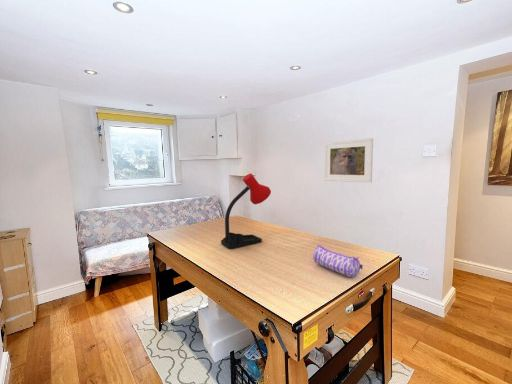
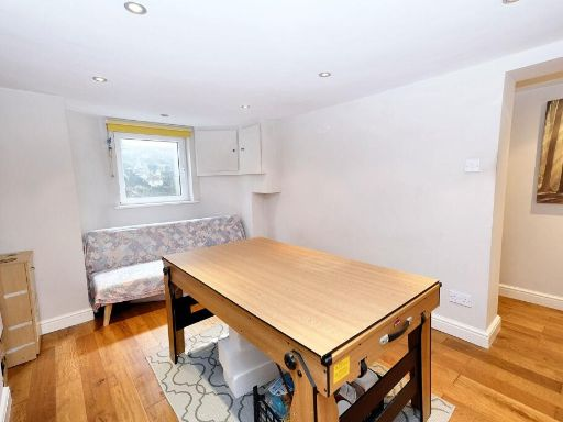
- desk lamp [220,172,272,249]
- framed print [323,137,374,184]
- pencil case [312,244,364,278]
